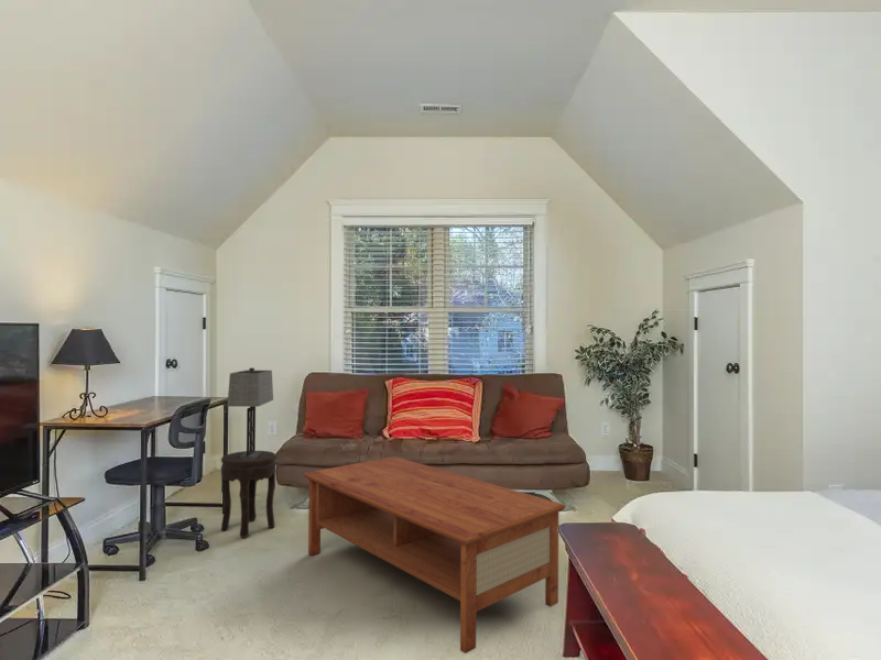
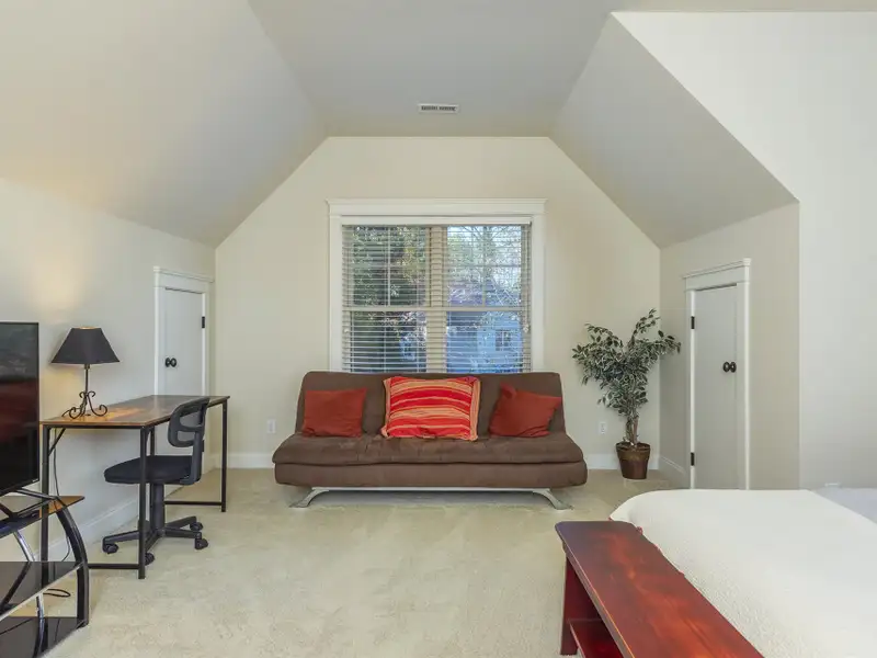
- table lamp [226,366,274,459]
- coffee table [303,455,567,654]
- side table [220,450,278,539]
